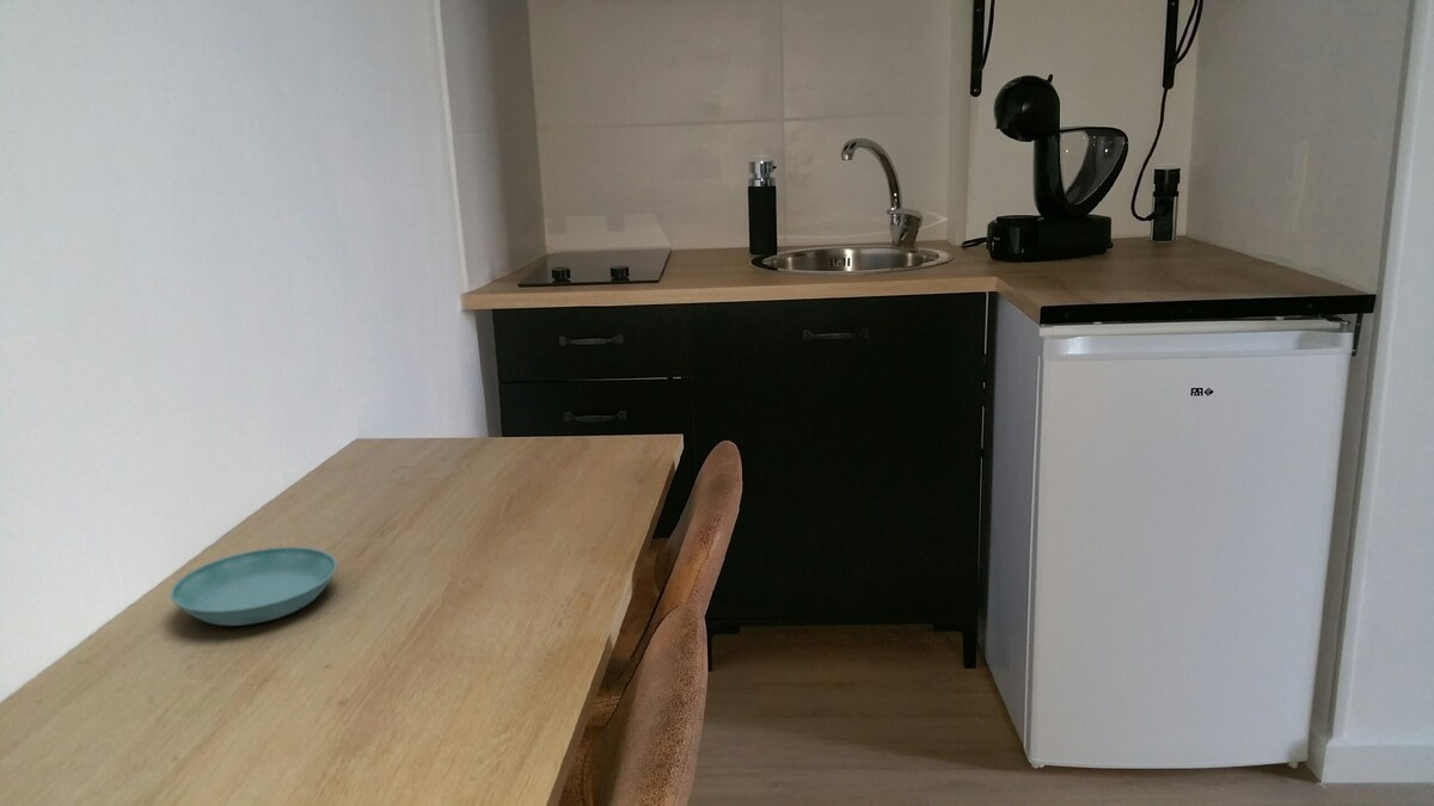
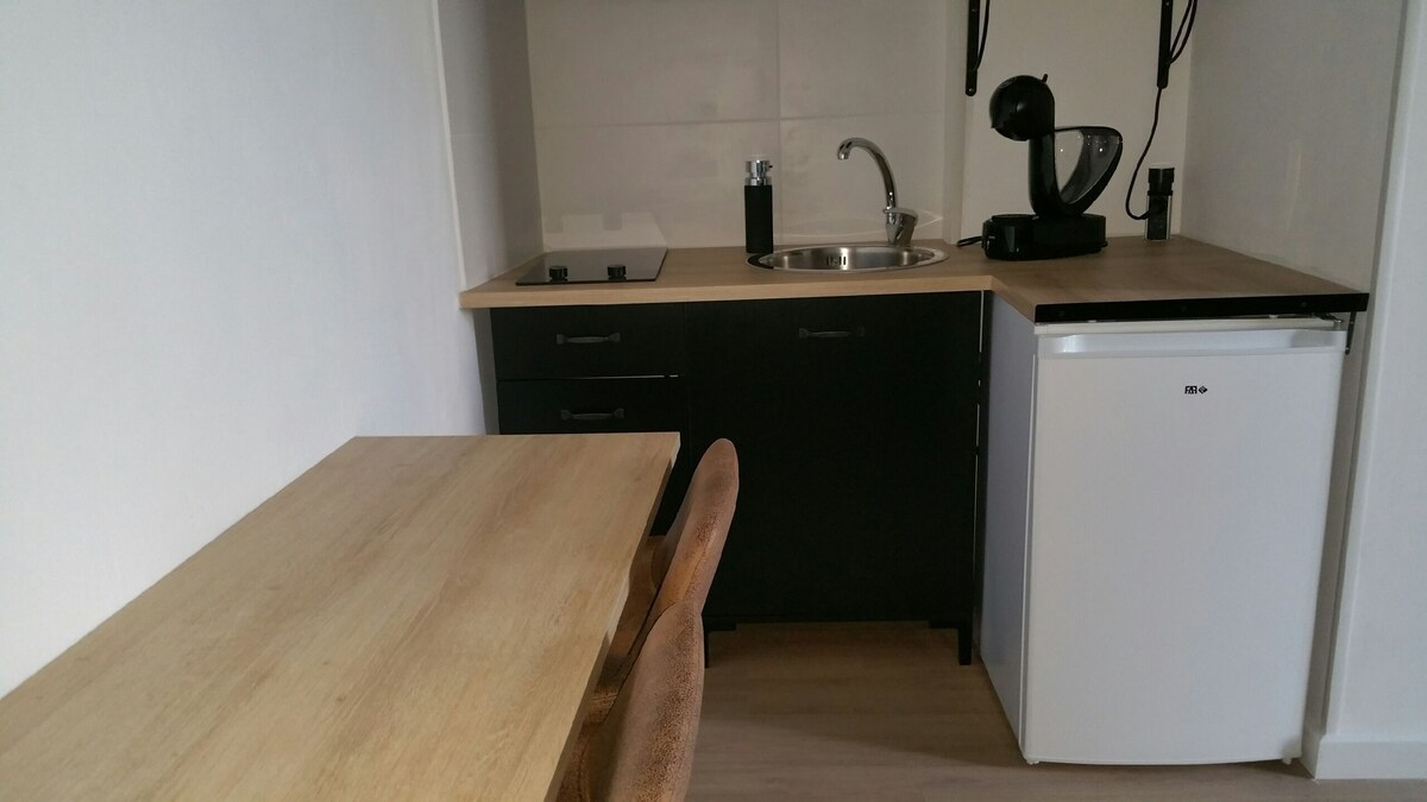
- saucer [170,546,338,627]
